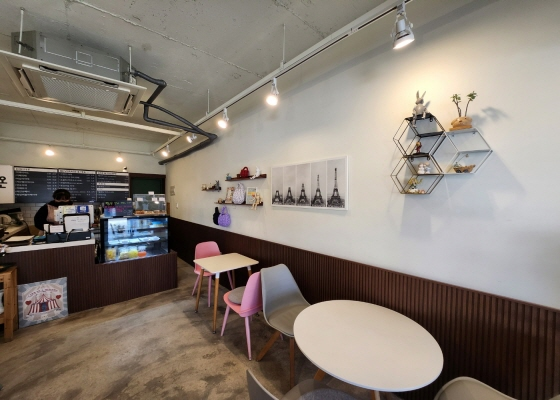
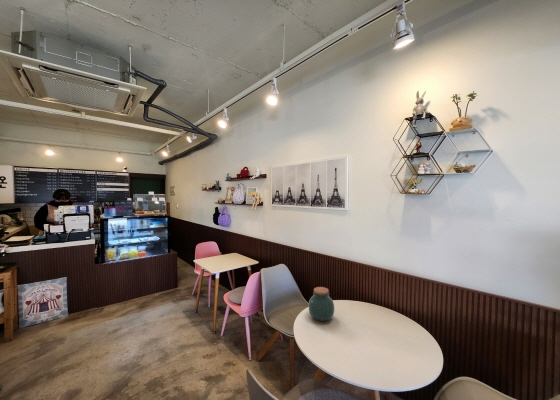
+ jar [308,286,335,322]
